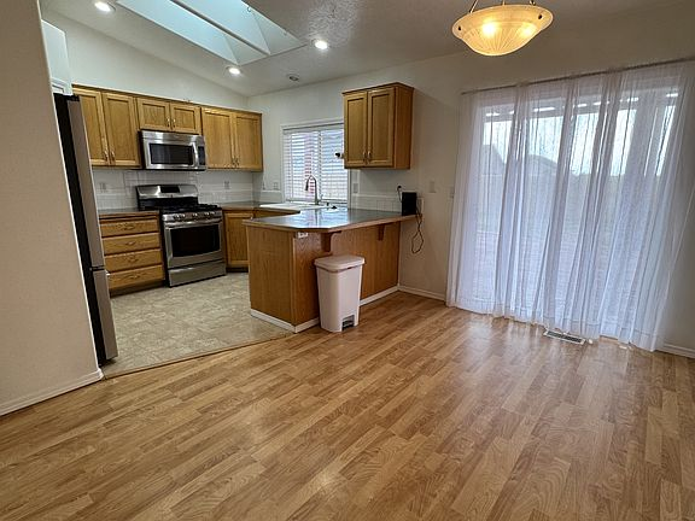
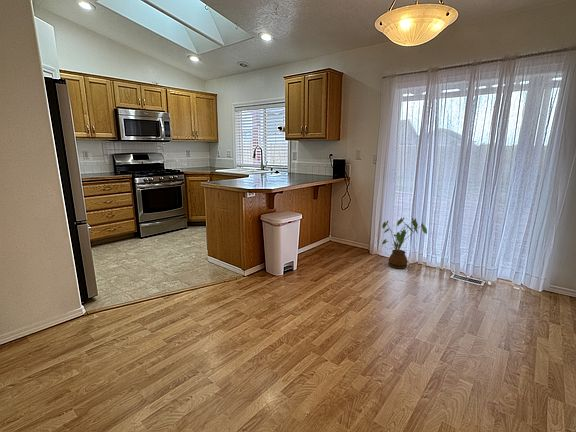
+ house plant [381,217,428,270]
